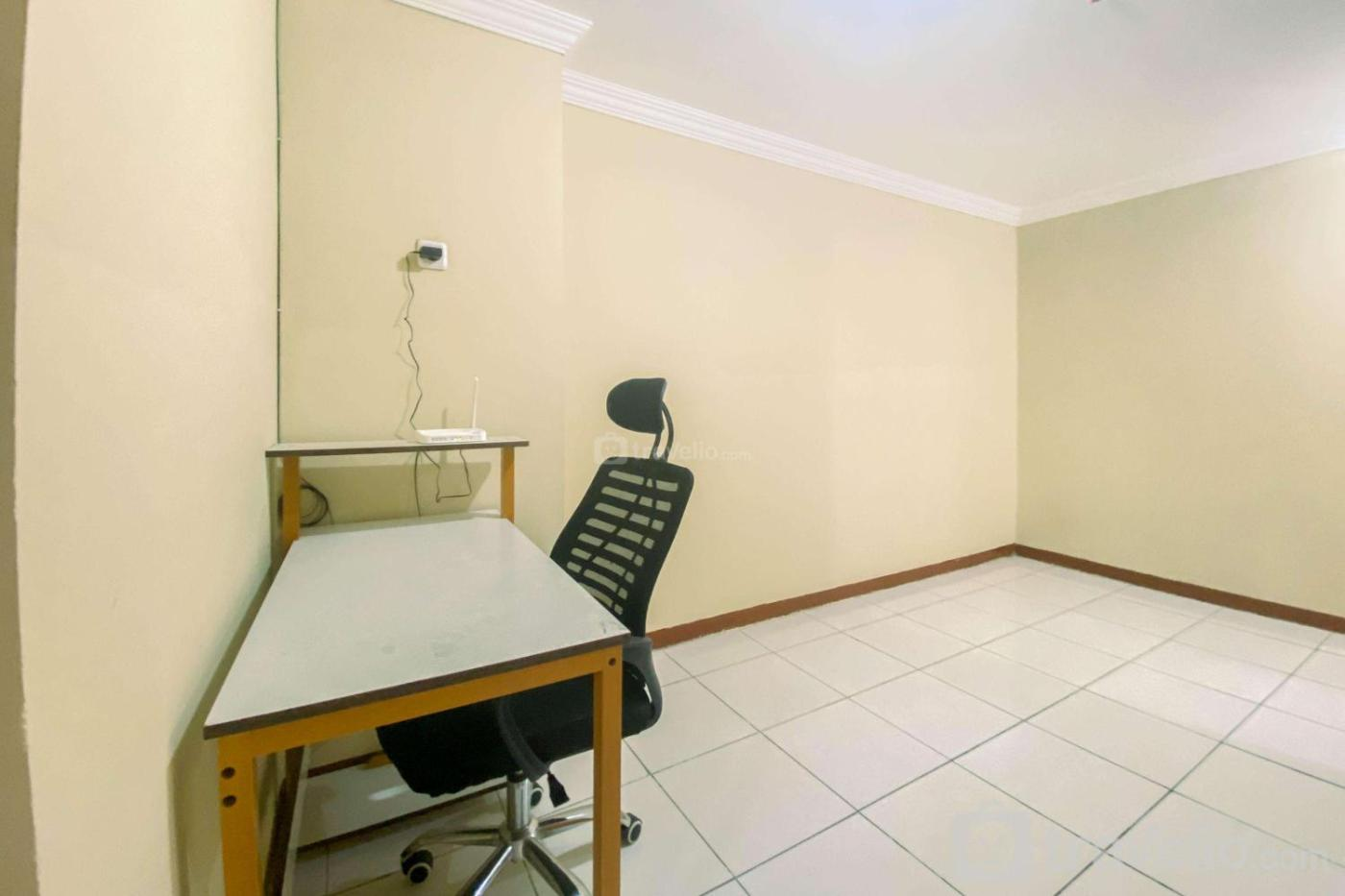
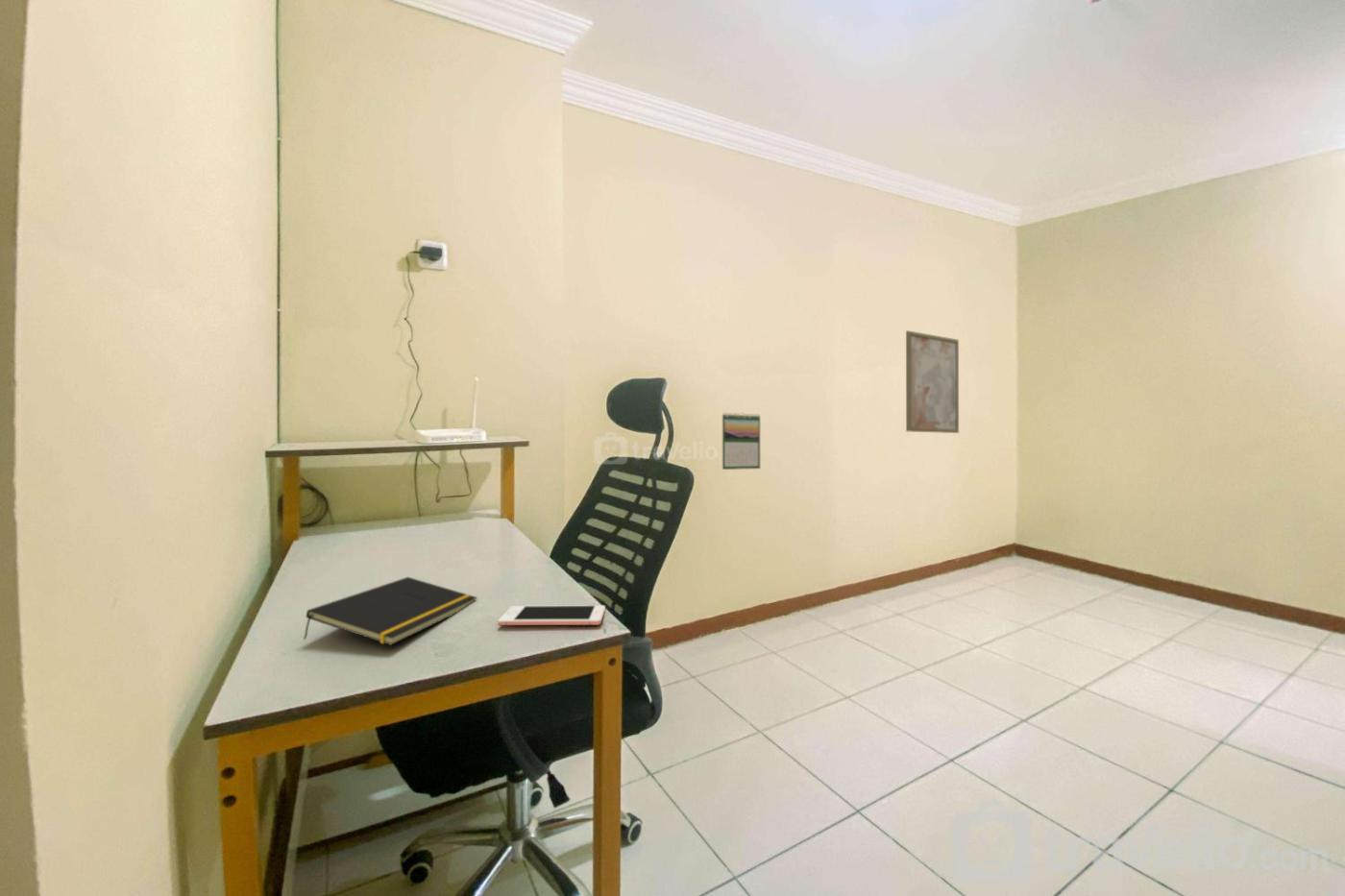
+ cell phone [497,604,606,626]
+ calendar [721,412,761,471]
+ notepad [303,576,478,646]
+ wall art [905,329,960,434]
